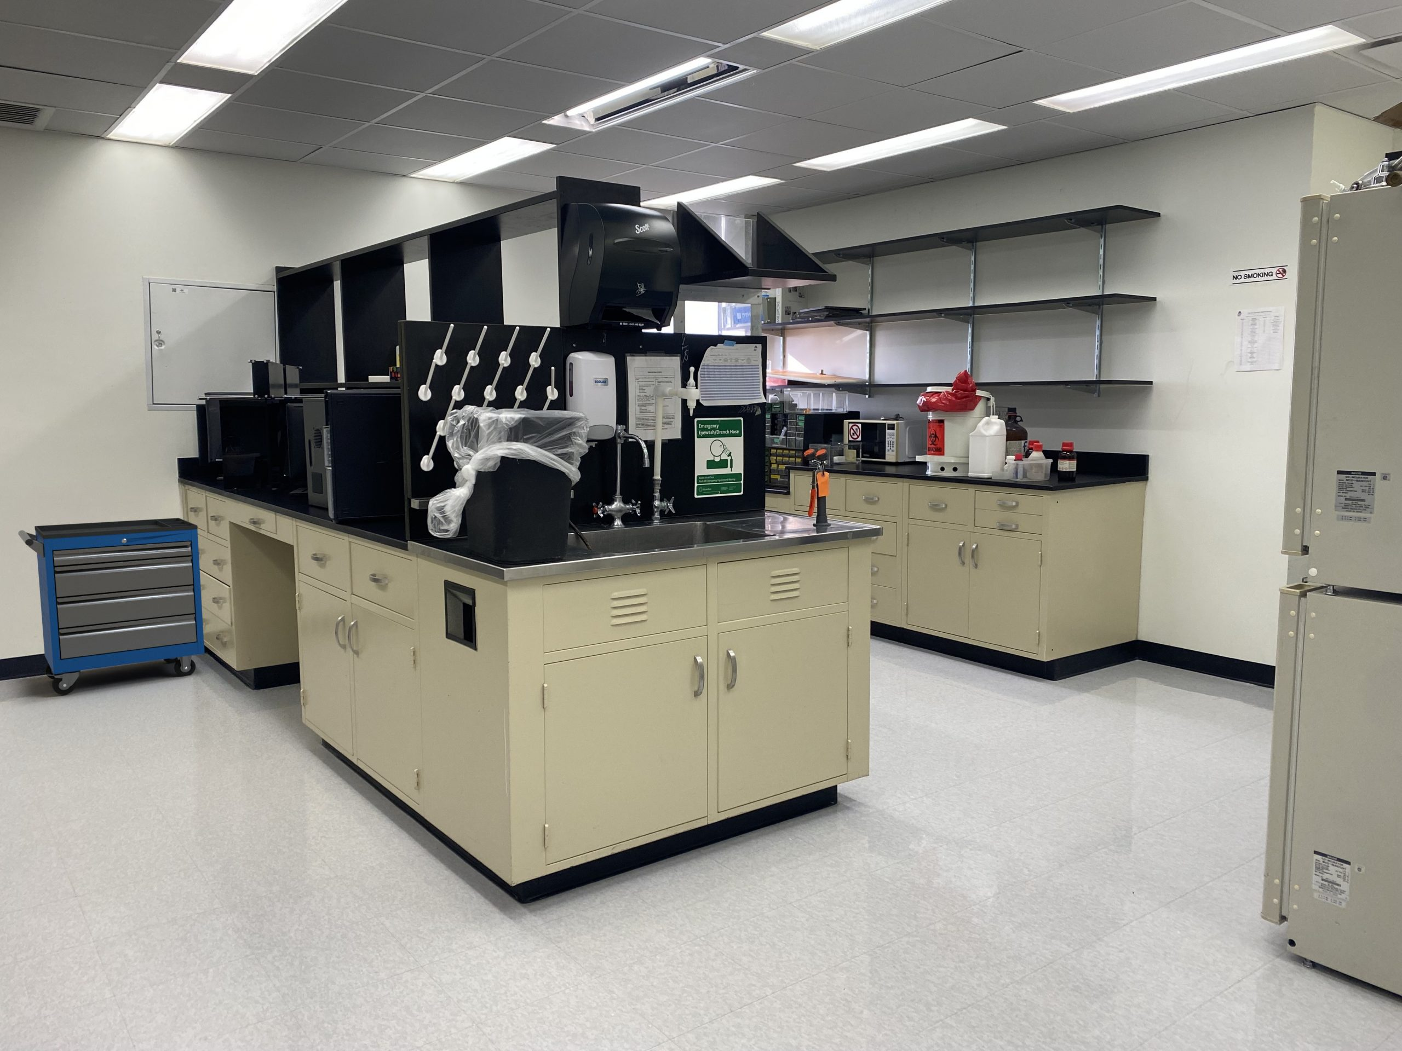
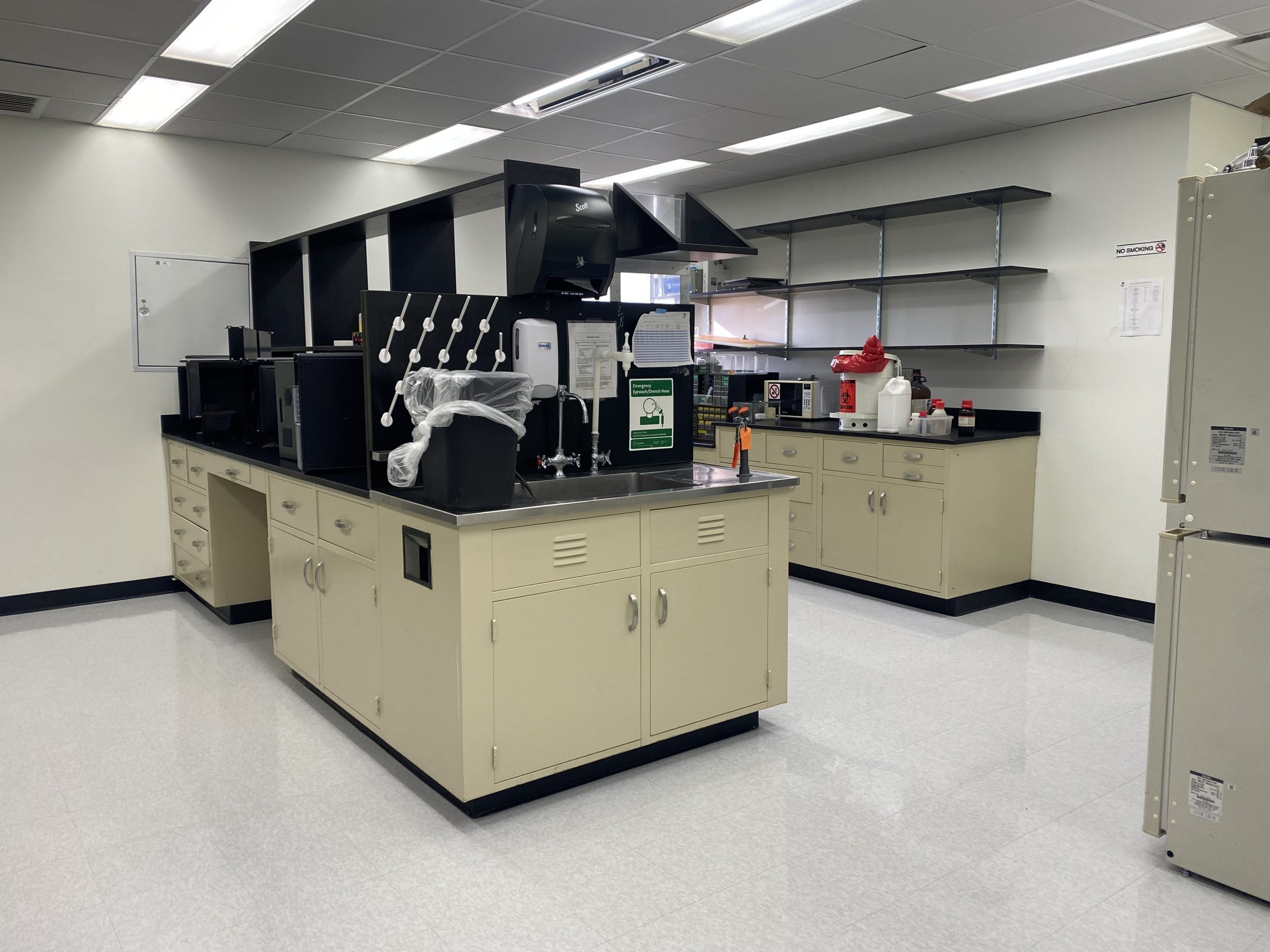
- storage cabinet [18,518,205,696]
